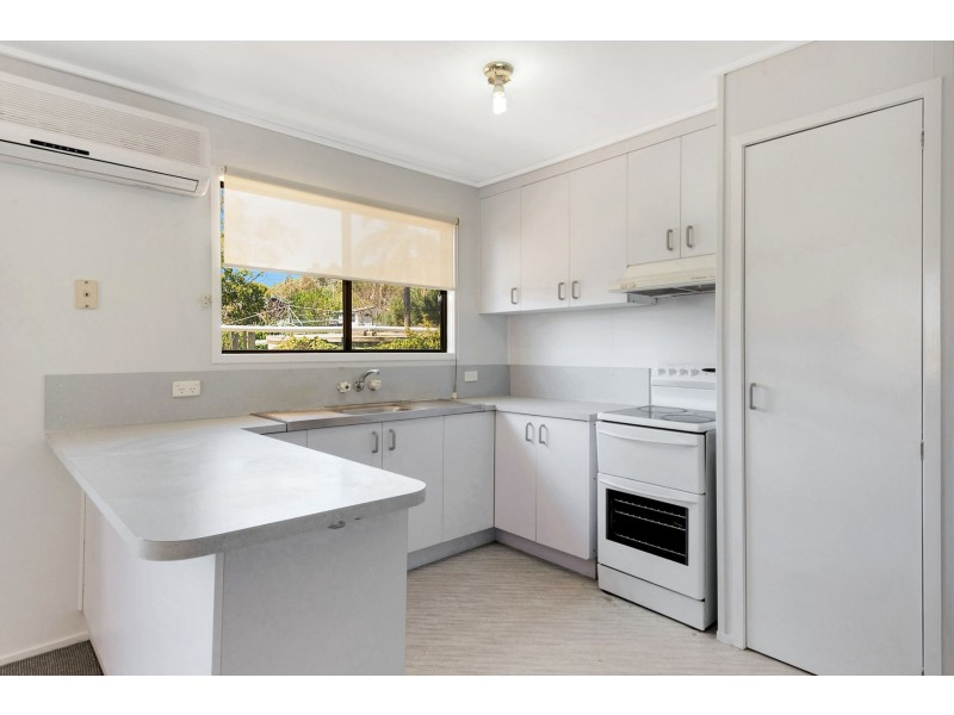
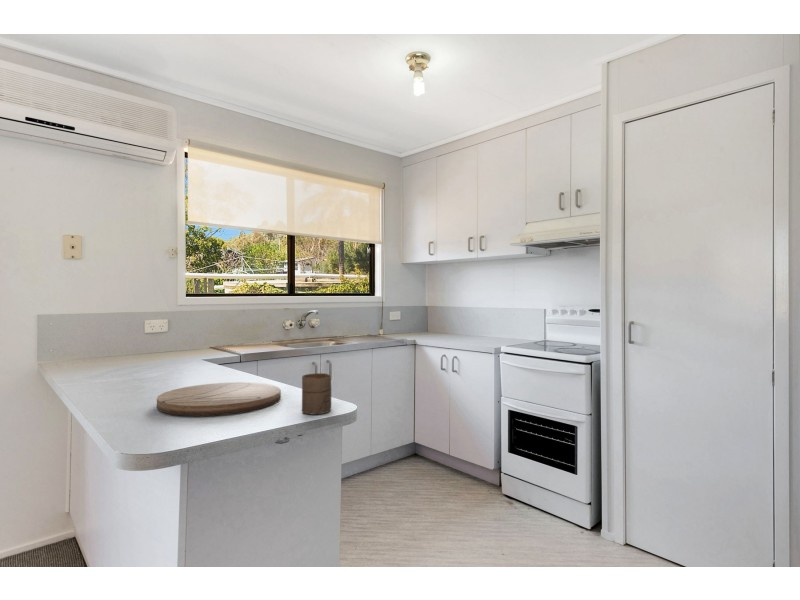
+ cup [301,372,332,415]
+ cutting board [156,381,282,417]
